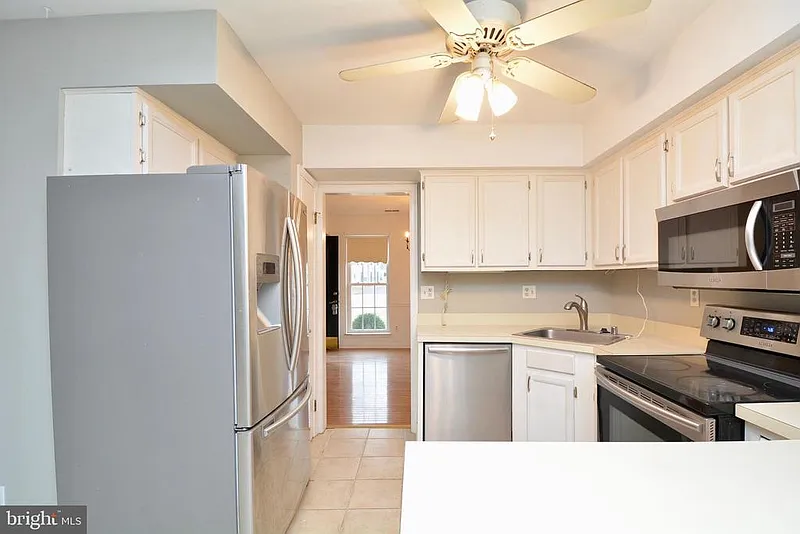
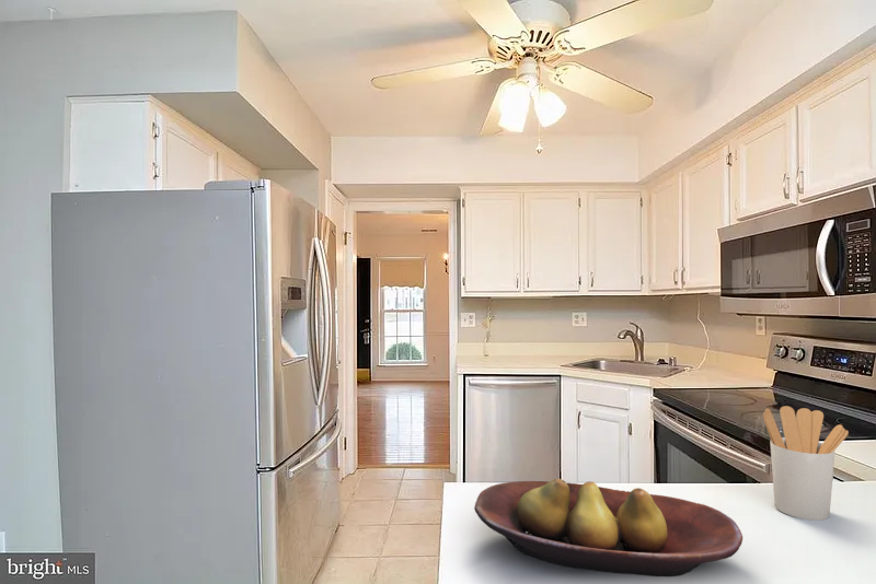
+ utensil holder [762,405,850,522]
+ fruit bowl [473,478,744,577]
